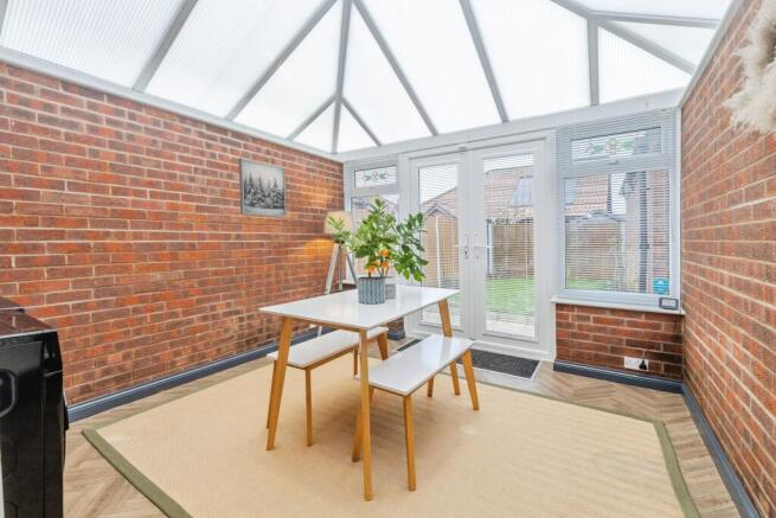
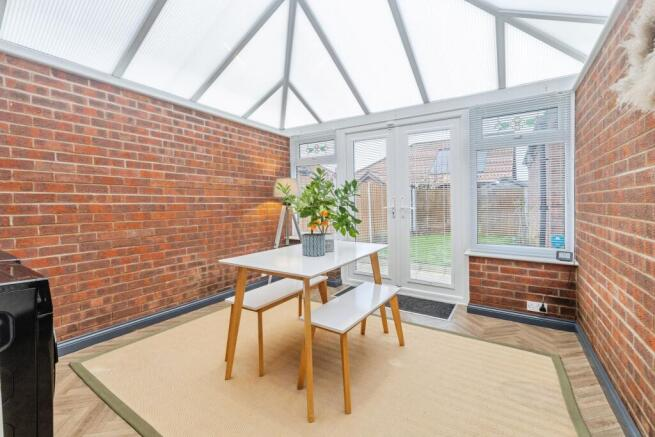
- wall art [237,156,288,218]
